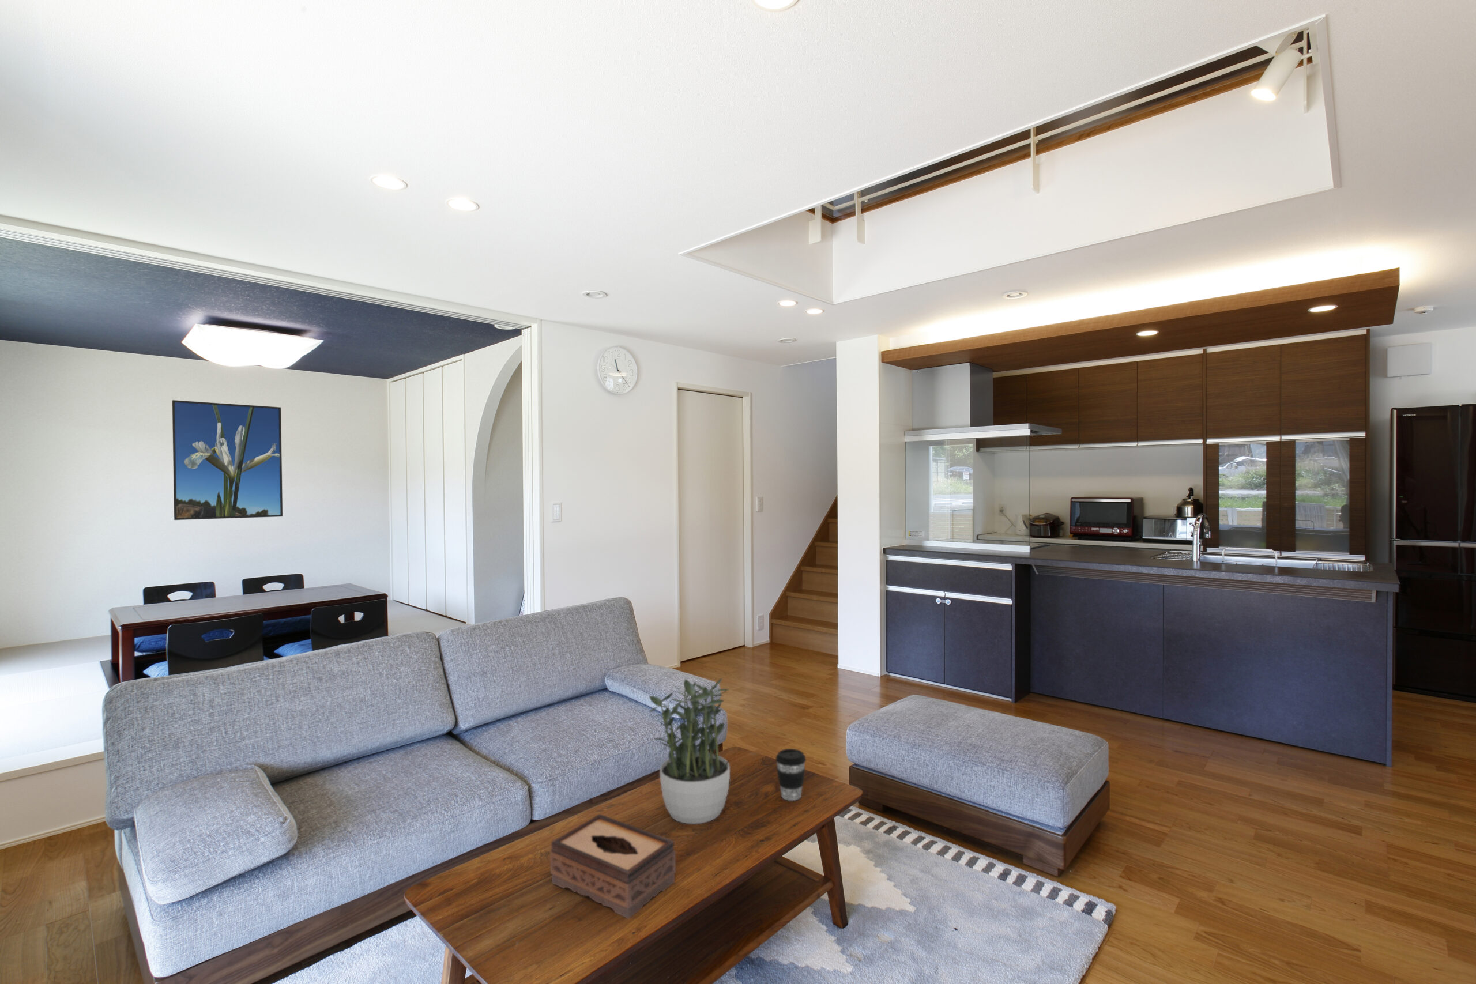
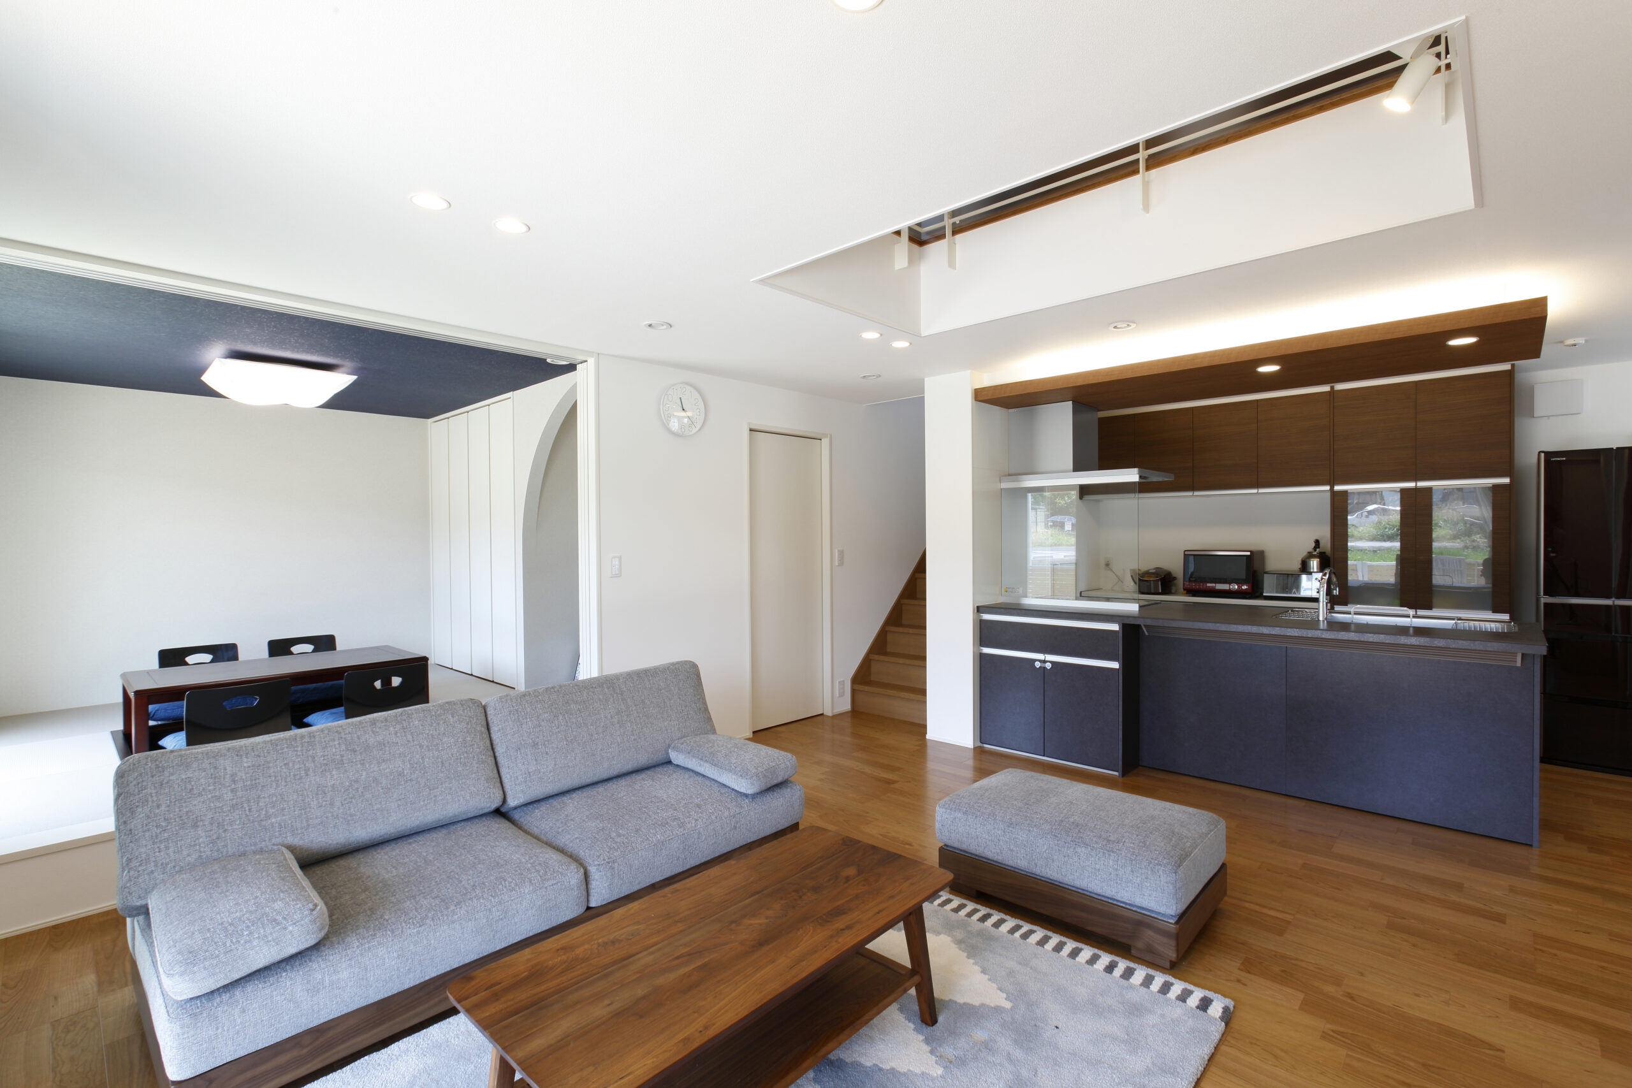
- potted plant [649,677,730,825]
- tissue box [549,814,677,919]
- coffee cup [775,748,806,802]
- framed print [171,400,283,521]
